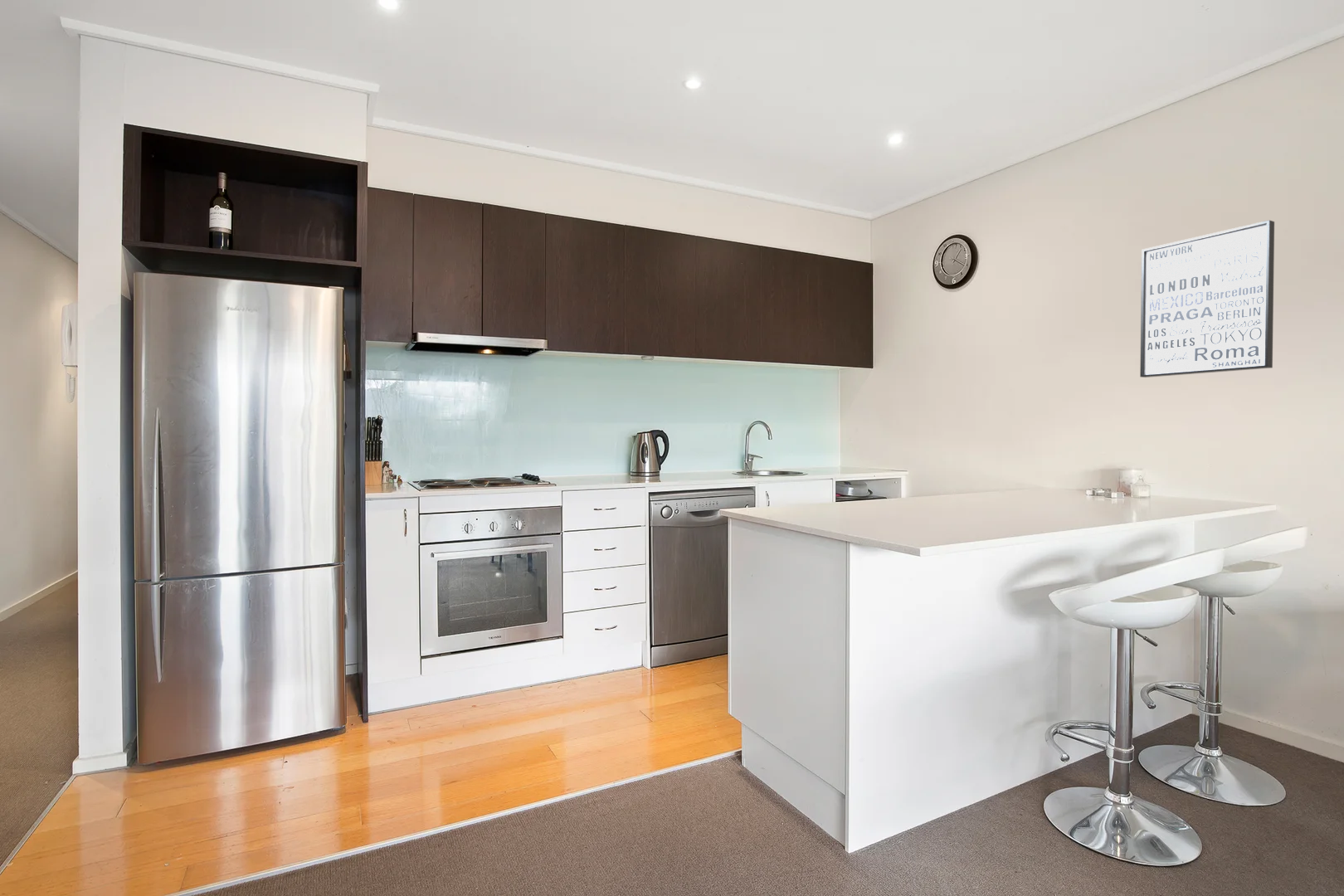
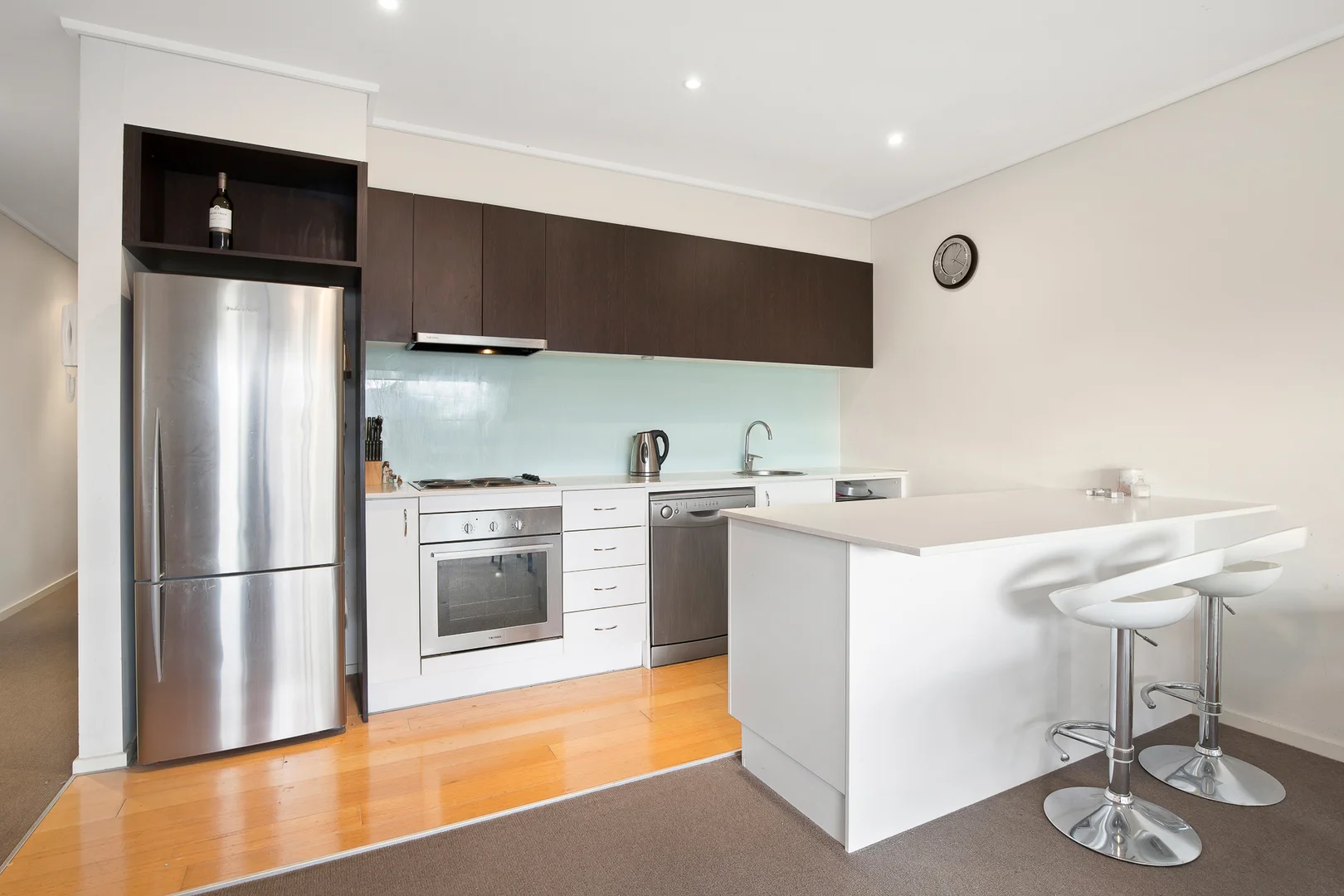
- wall art [1139,219,1275,378]
